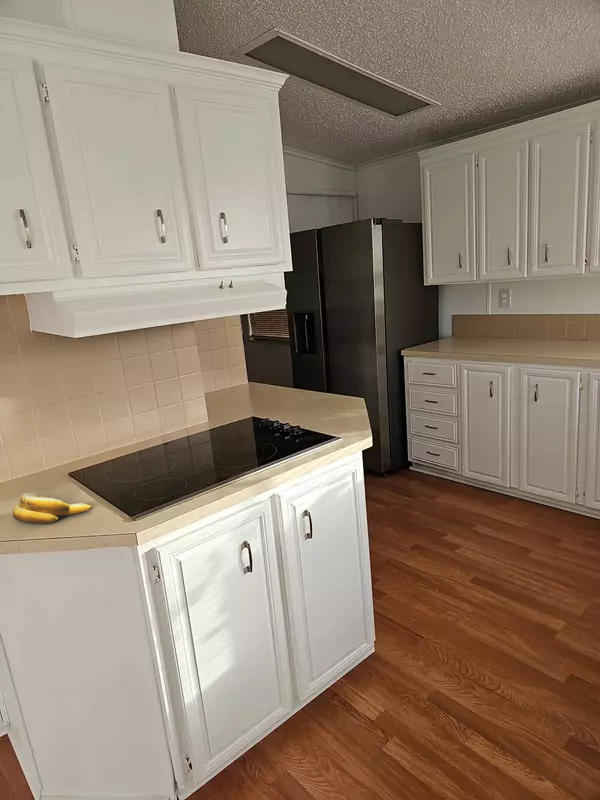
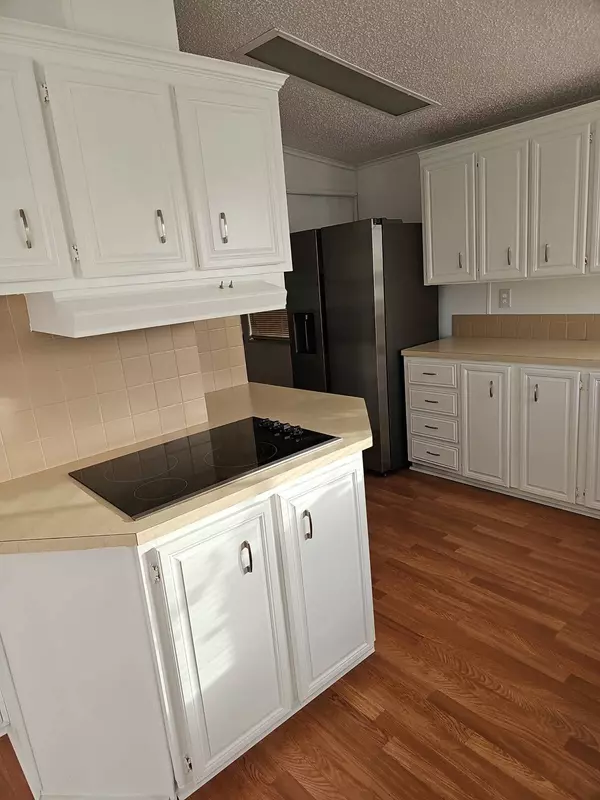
- banana [12,492,93,525]
